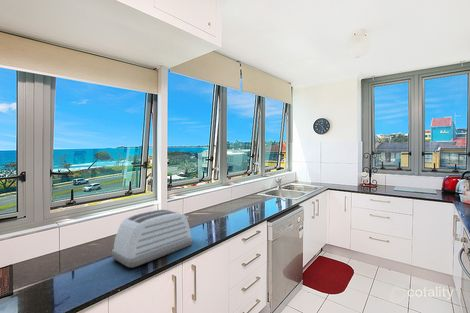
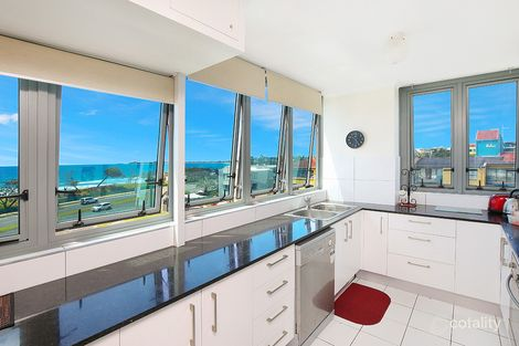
- toaster [111,209,193,269]
